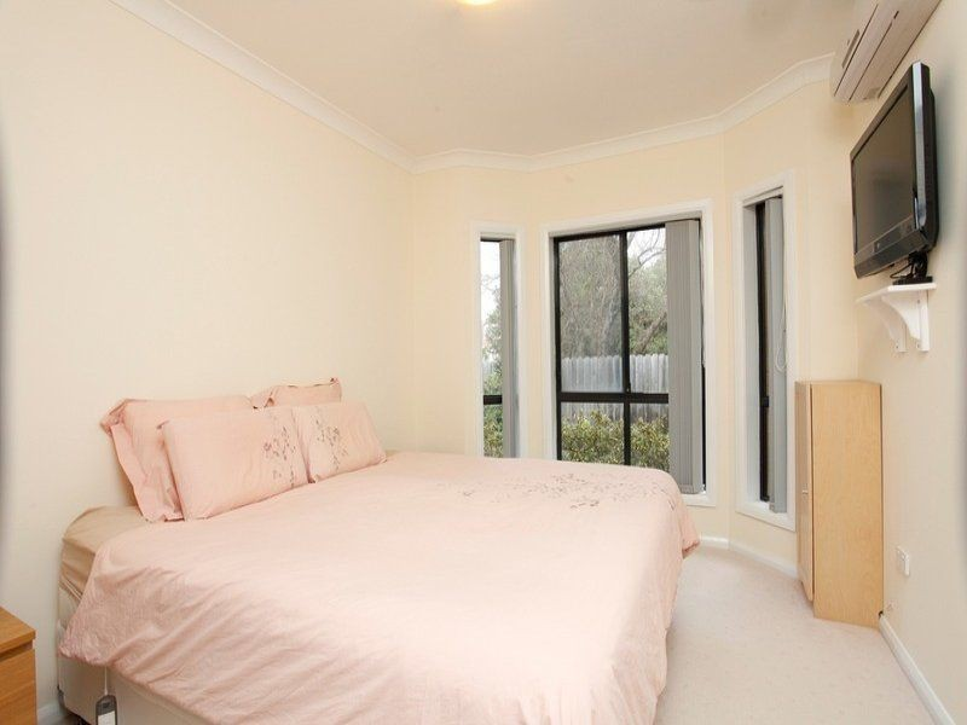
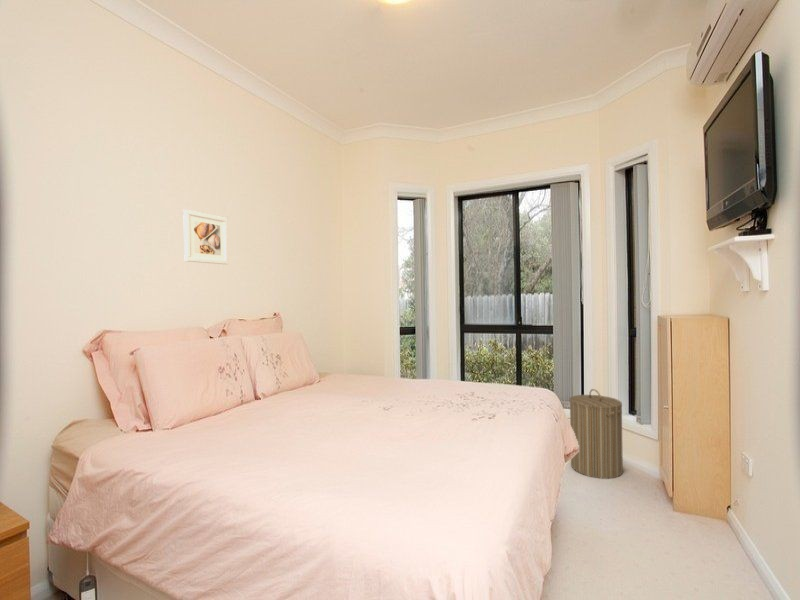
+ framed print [182,209,229,265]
+ laundry hamper [569,388,624,480]
